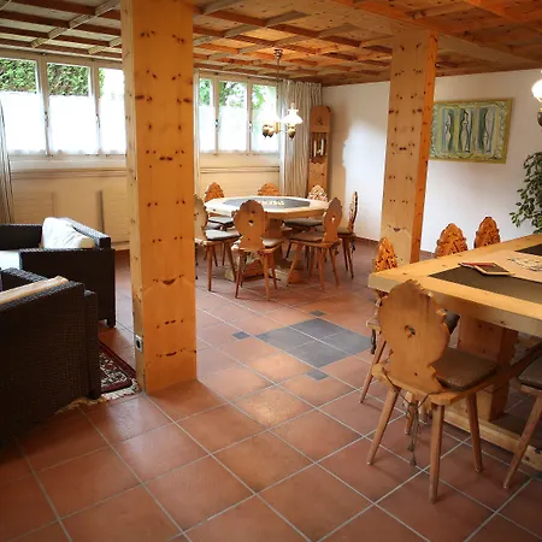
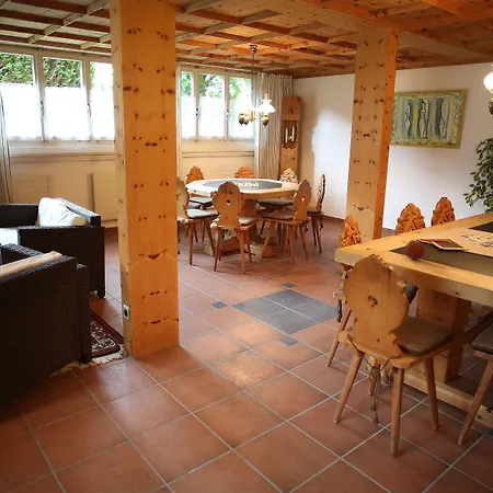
+ fruit [403,239,426,261]
